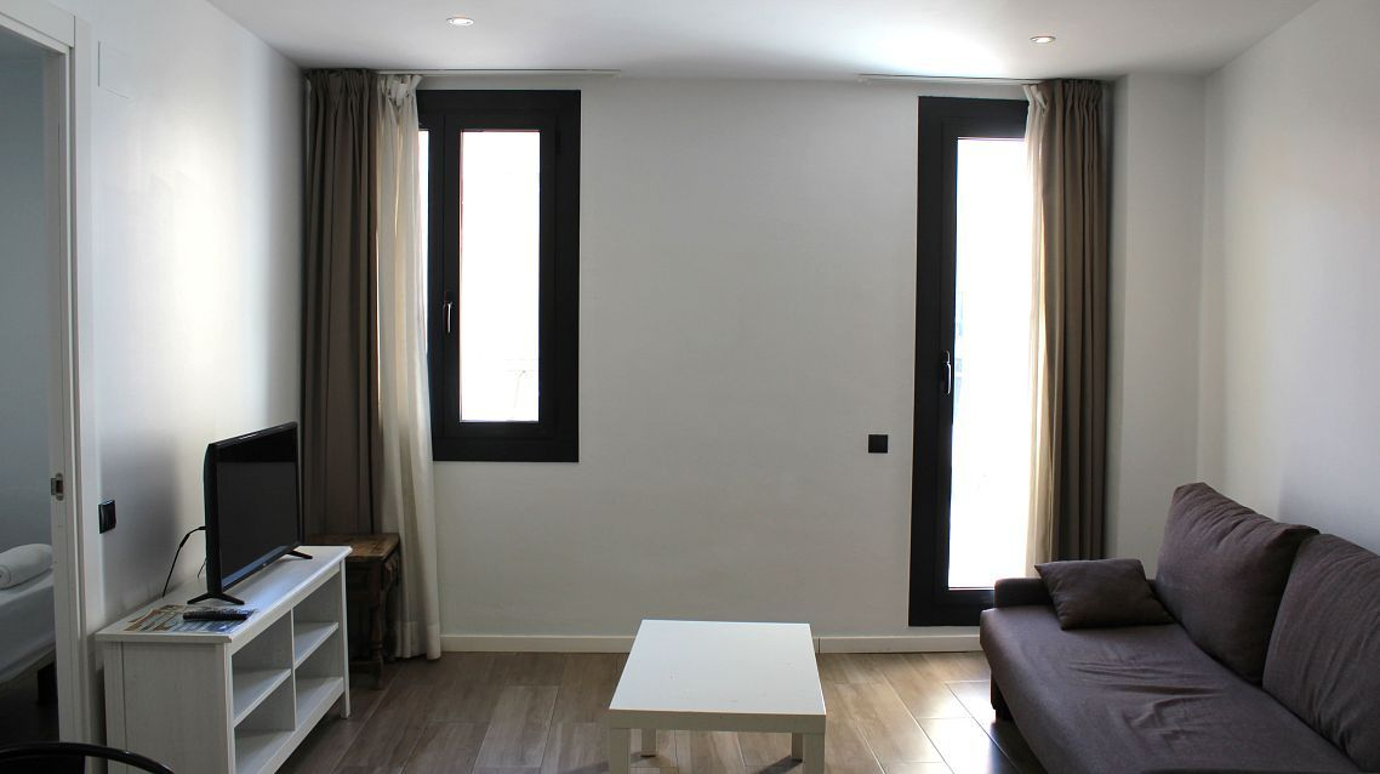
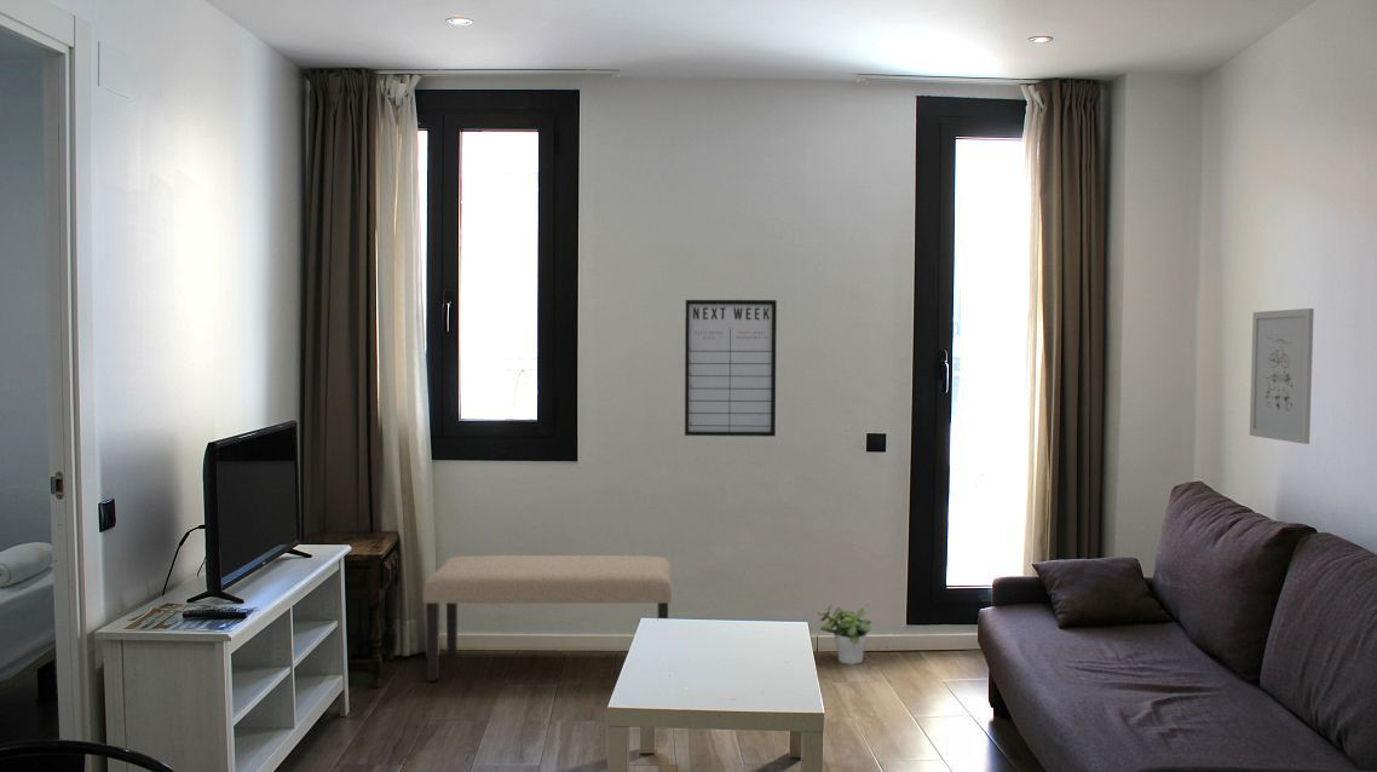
+ potted plant [817,604,872,666]
+ writing board [684,299,778,438]
+ wall art [1249,307,1315,445]
+ bench [422,554,673,682]
